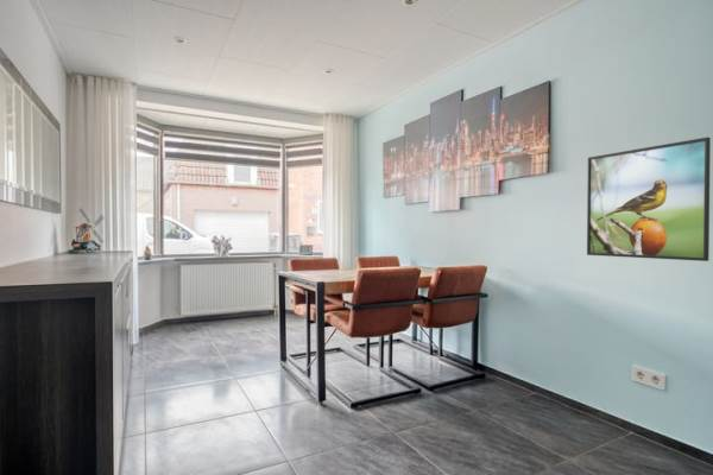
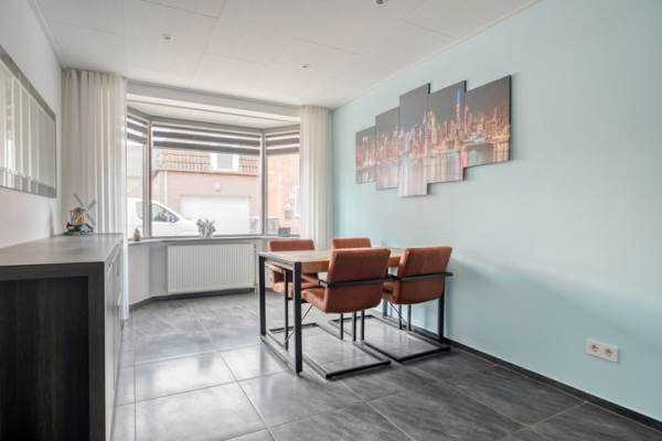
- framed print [586,137,712,262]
